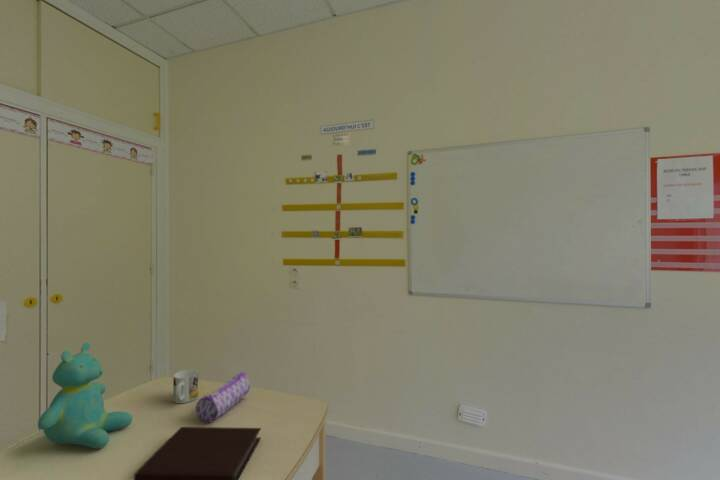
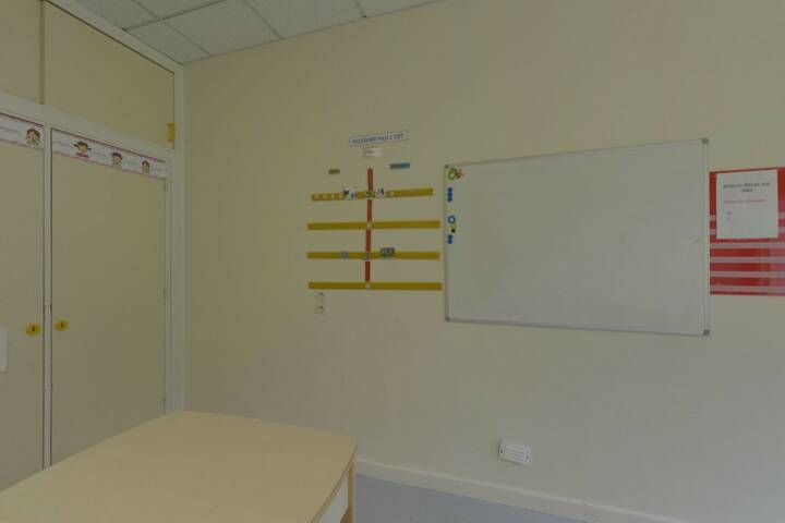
- pencil case [195,371,251,423]
- teddy bear [37,341,133,450]
- notebook [133,426,262,480]
- mug [172,369,199,404]
